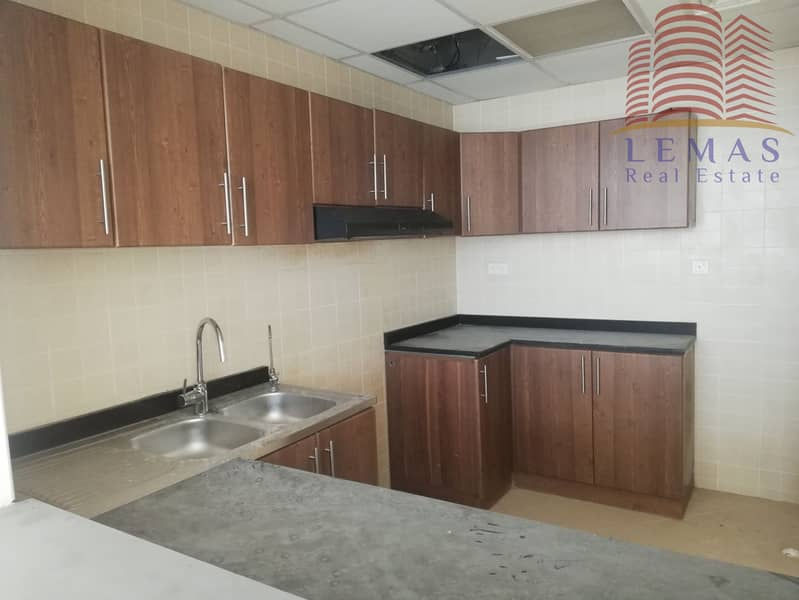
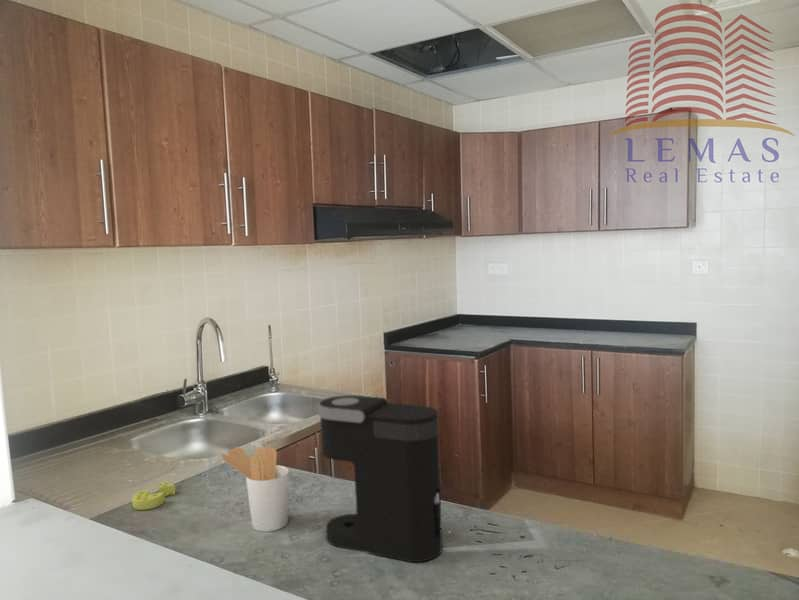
+ utensil holder [220,446,290,533]
+ coffee maker [316,394,443,563]
+ cheese [131,482,176,511]
